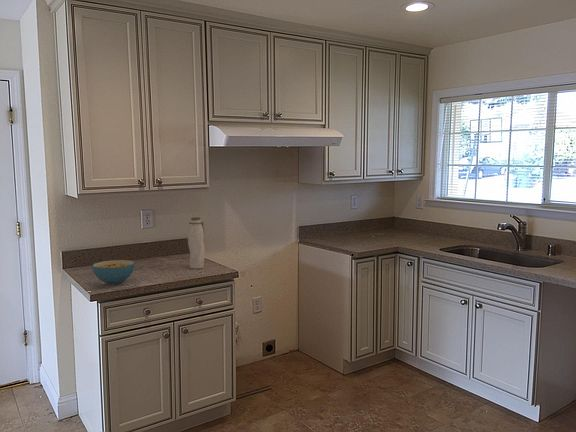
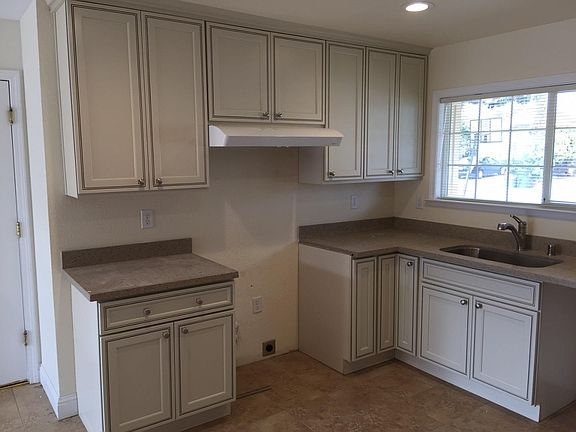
- cereal bowl [91,259,136,286]
- water bottle [187,216,206,270]
